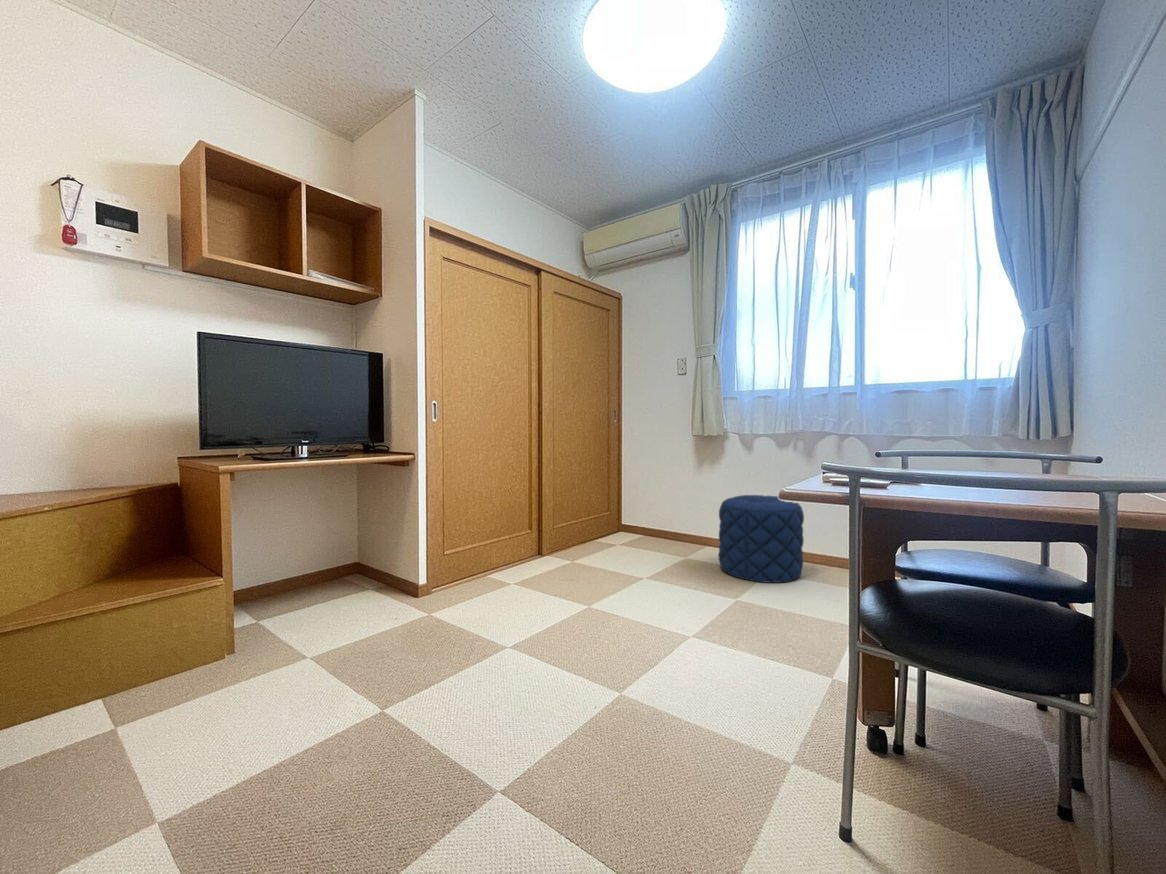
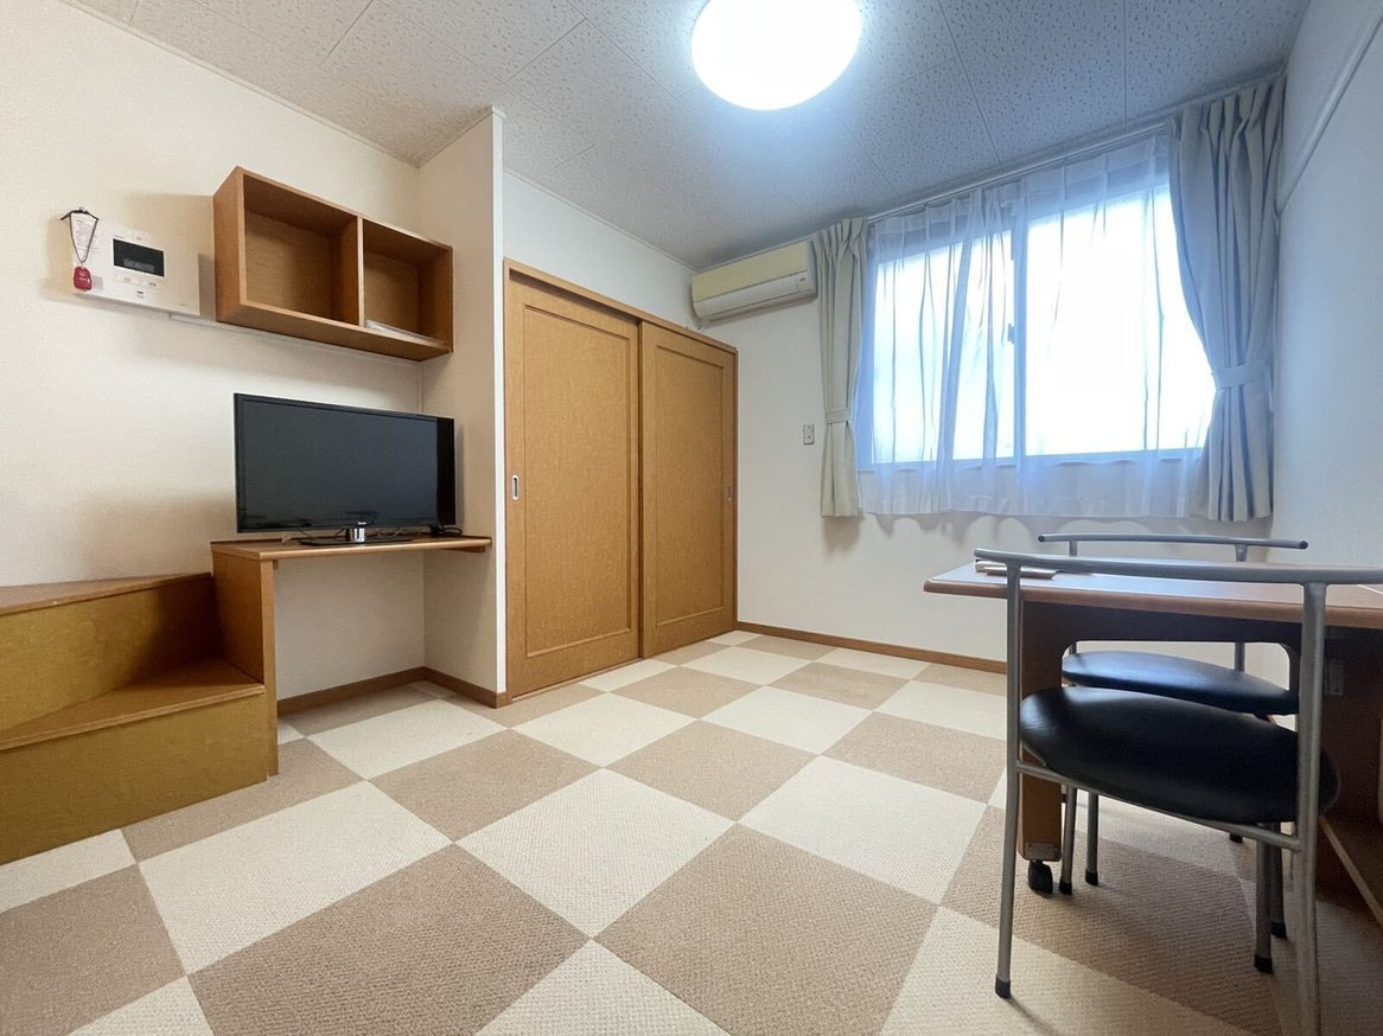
- pouf [717,494,805,584]
